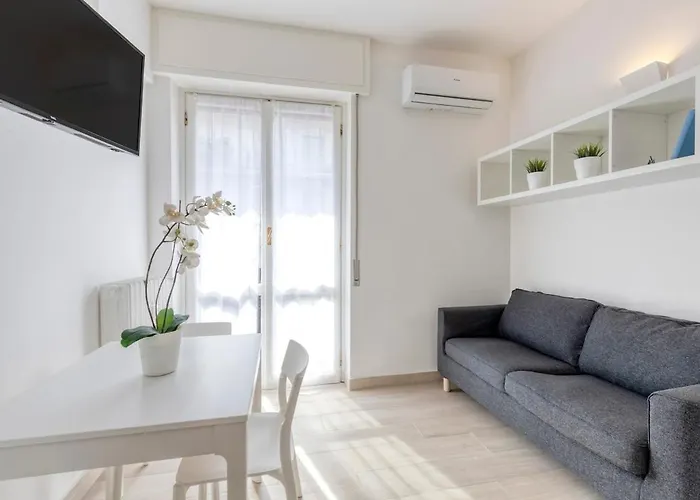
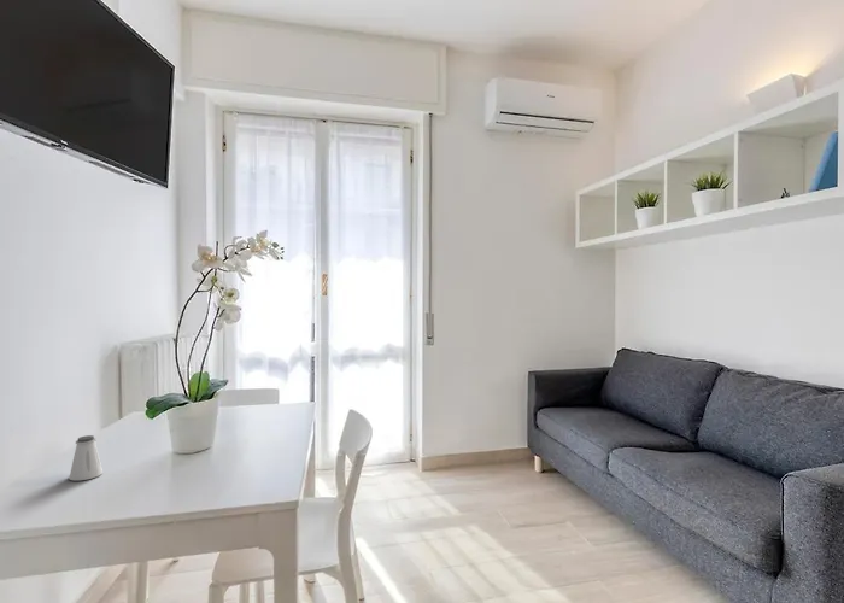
+ saltshaker [68,434,104,481]
